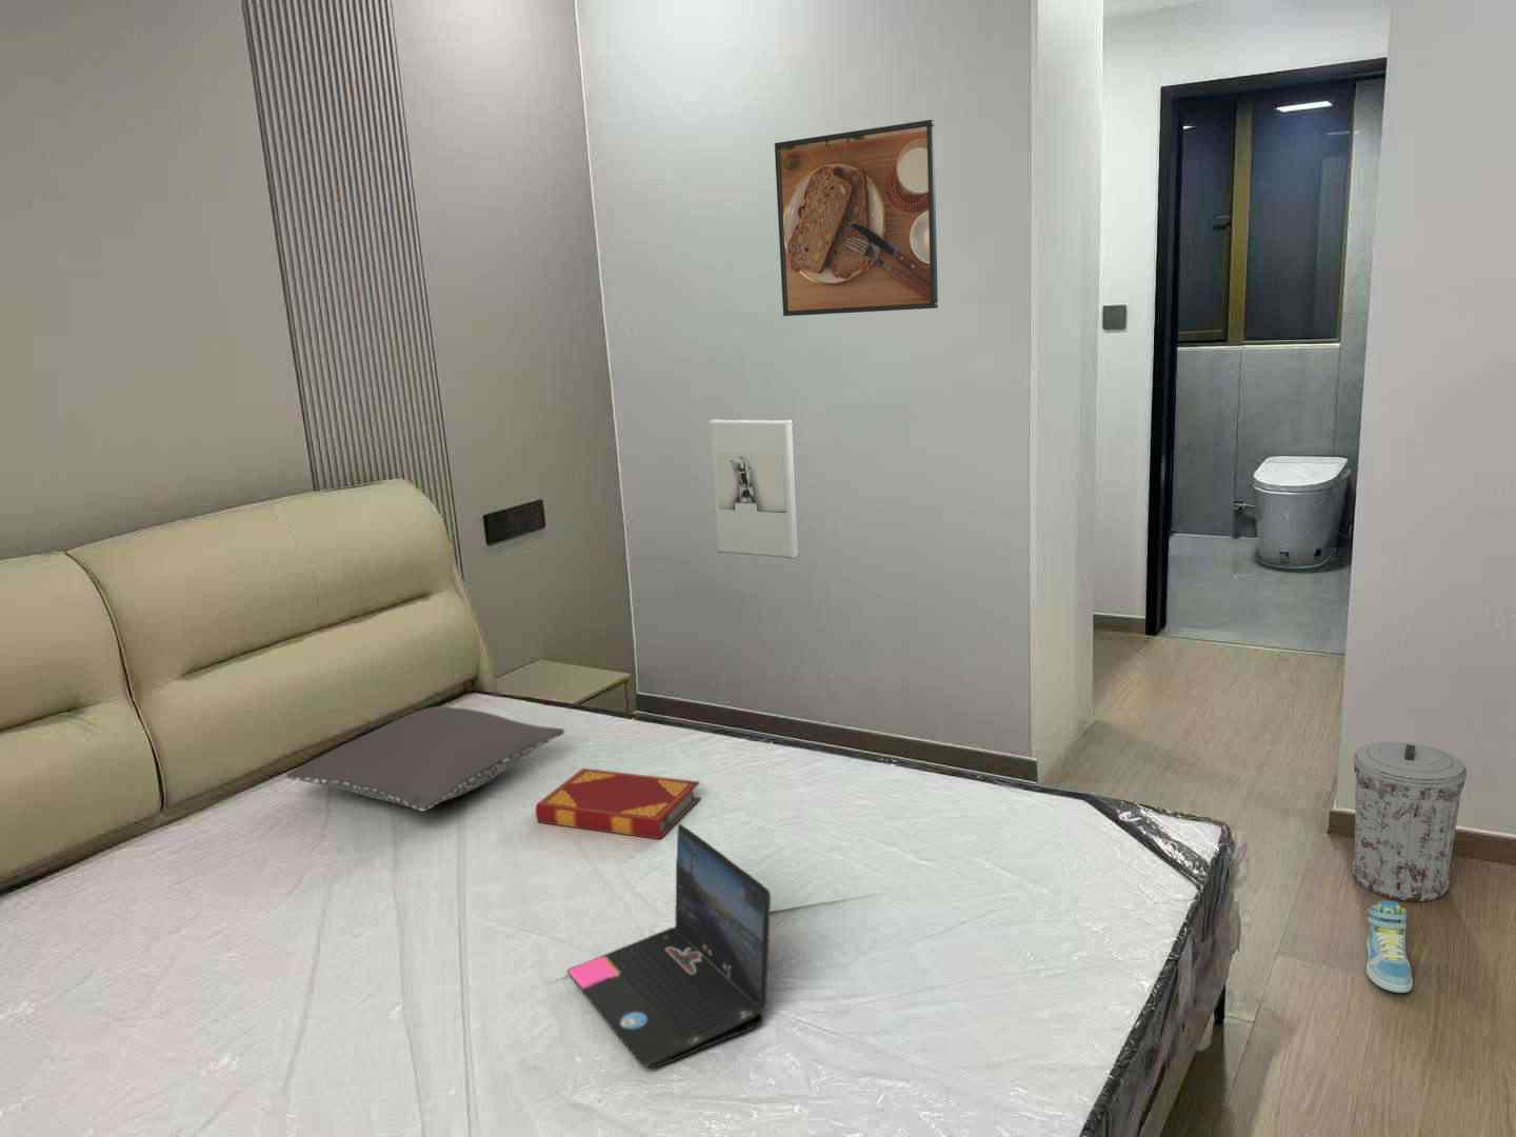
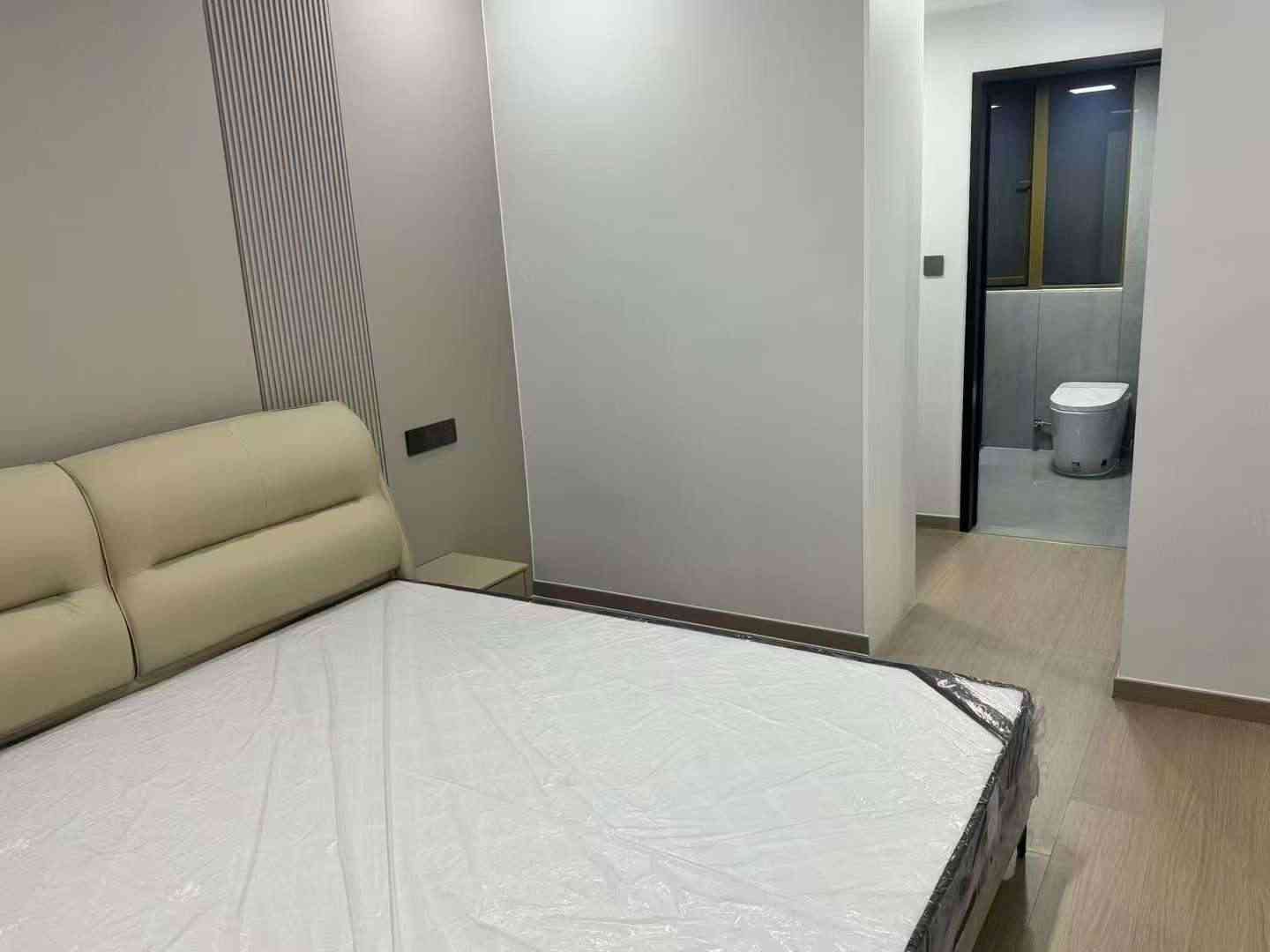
- trash can [1351,742,1467,902]
- pillow [285,706,566,812]
- laptop [566,823,771,1069]
- wall sculpture [709,418,799,559]
- sneaker [1366,899,1413,994]
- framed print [774,119,939,316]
- hardback book [535,768,701,840]
